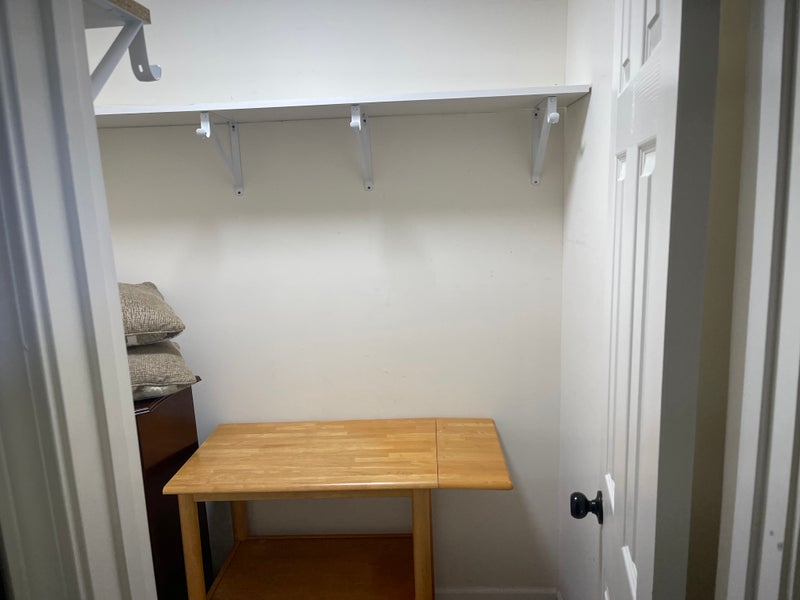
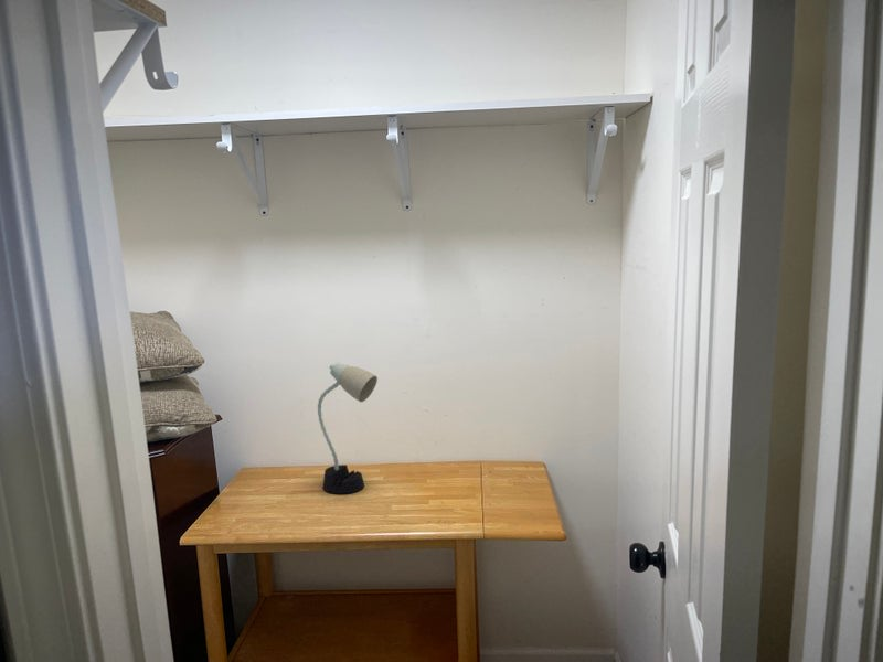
+ desk lamp [317,362,379,494]
